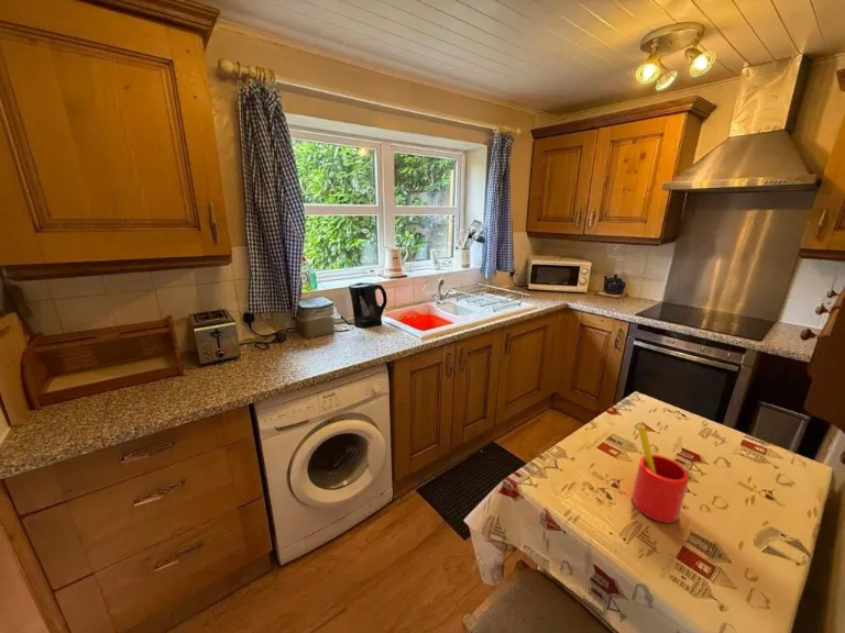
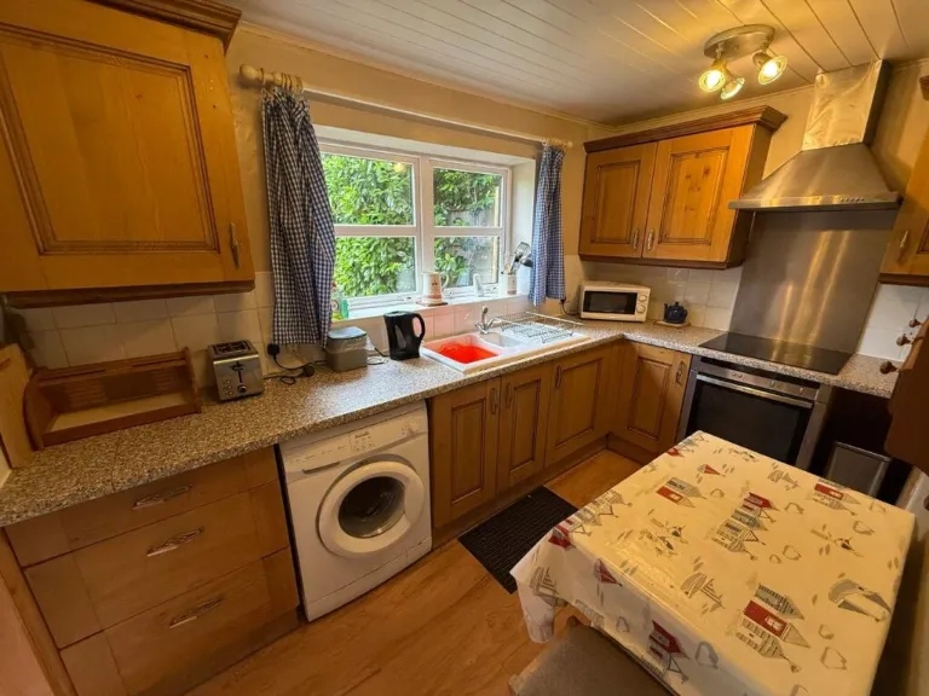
- straw [630,424,690,524]
